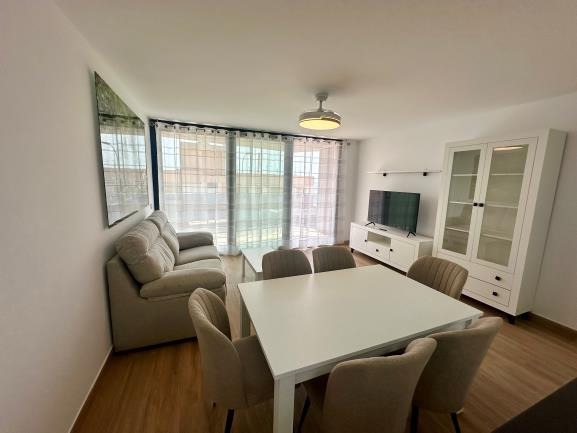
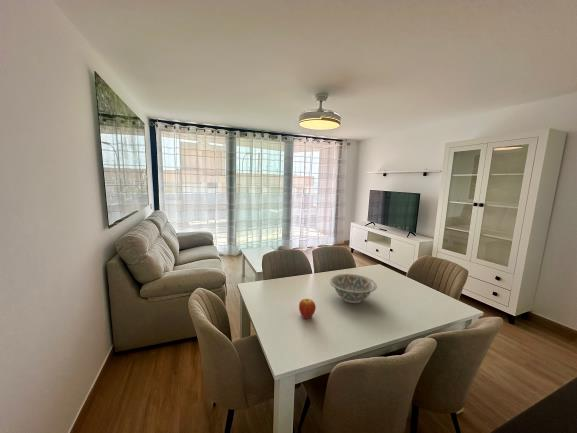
+ fruit [298,298,317,319]
+ decorative bowl [329,273,378,304]
